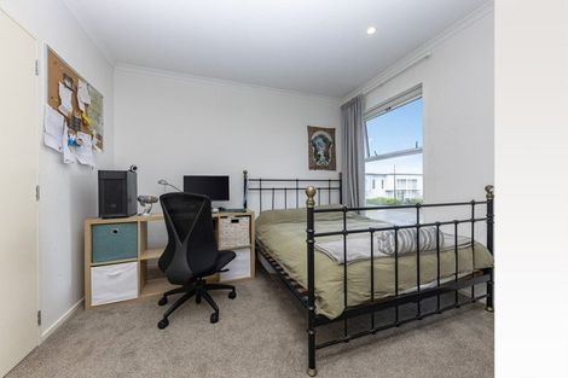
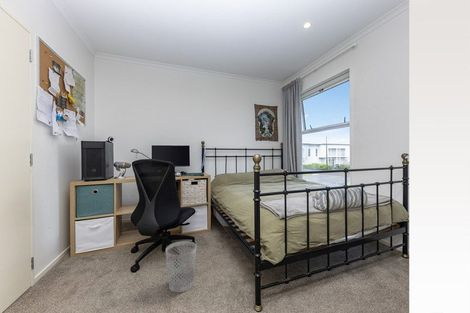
+ wastebasket [165,240,198,293]
